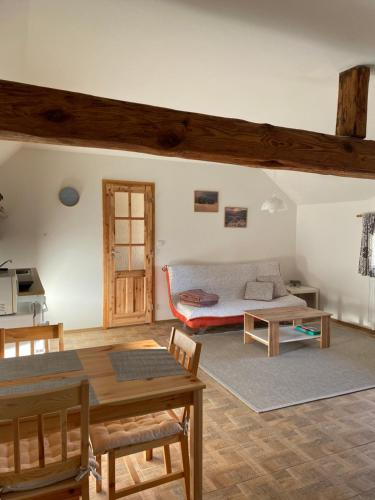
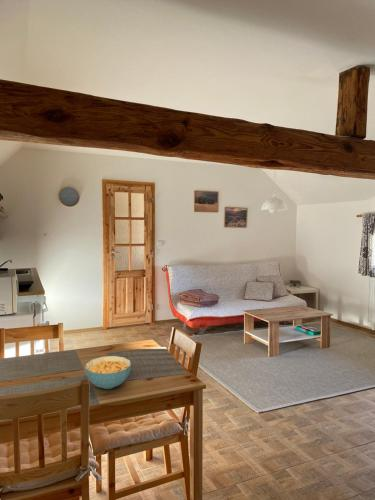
+ cereal bowl [84,355,132,390]
